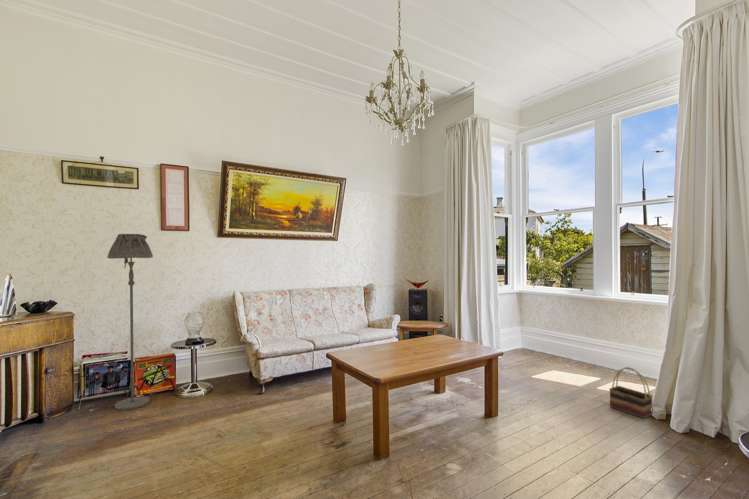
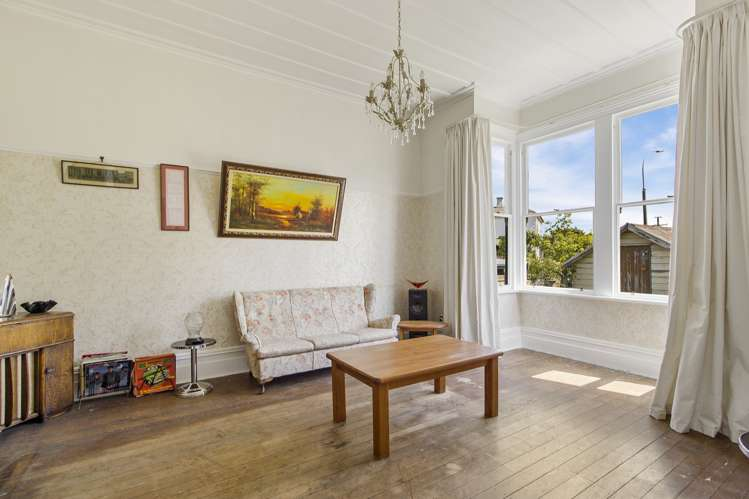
- floor lamp [106,233,154,411]
- basket [608,366,654,419]
